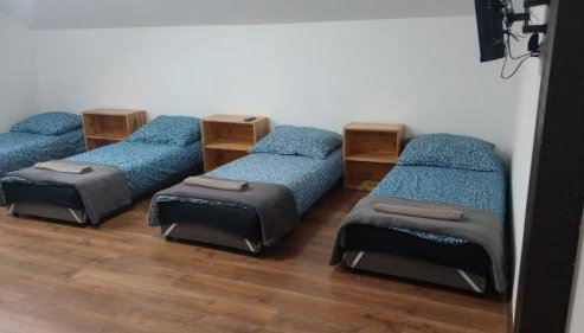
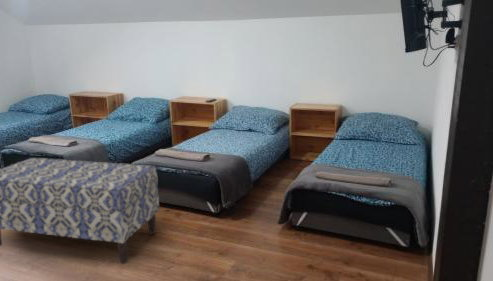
+ bench [0,157,160,264]
